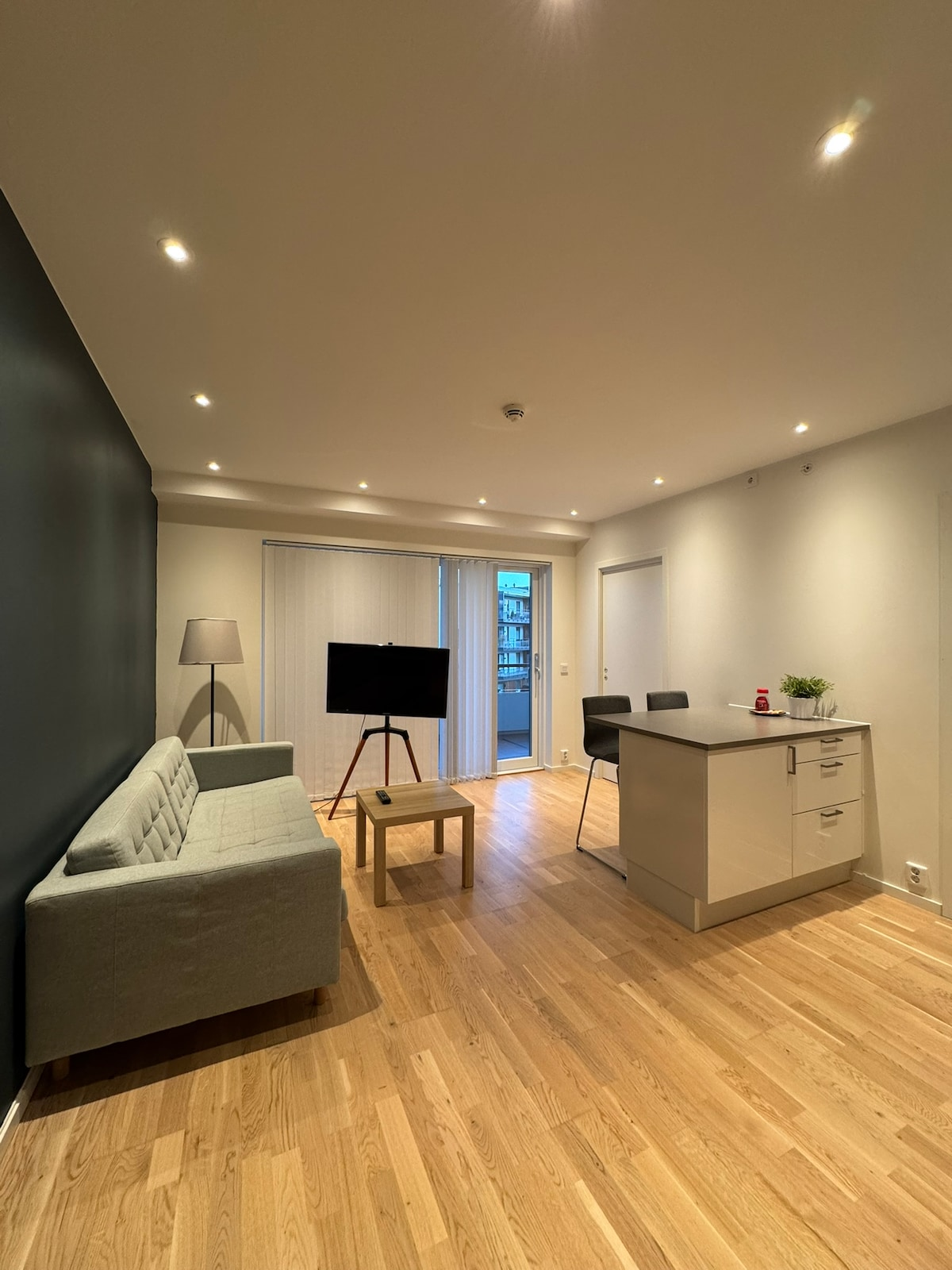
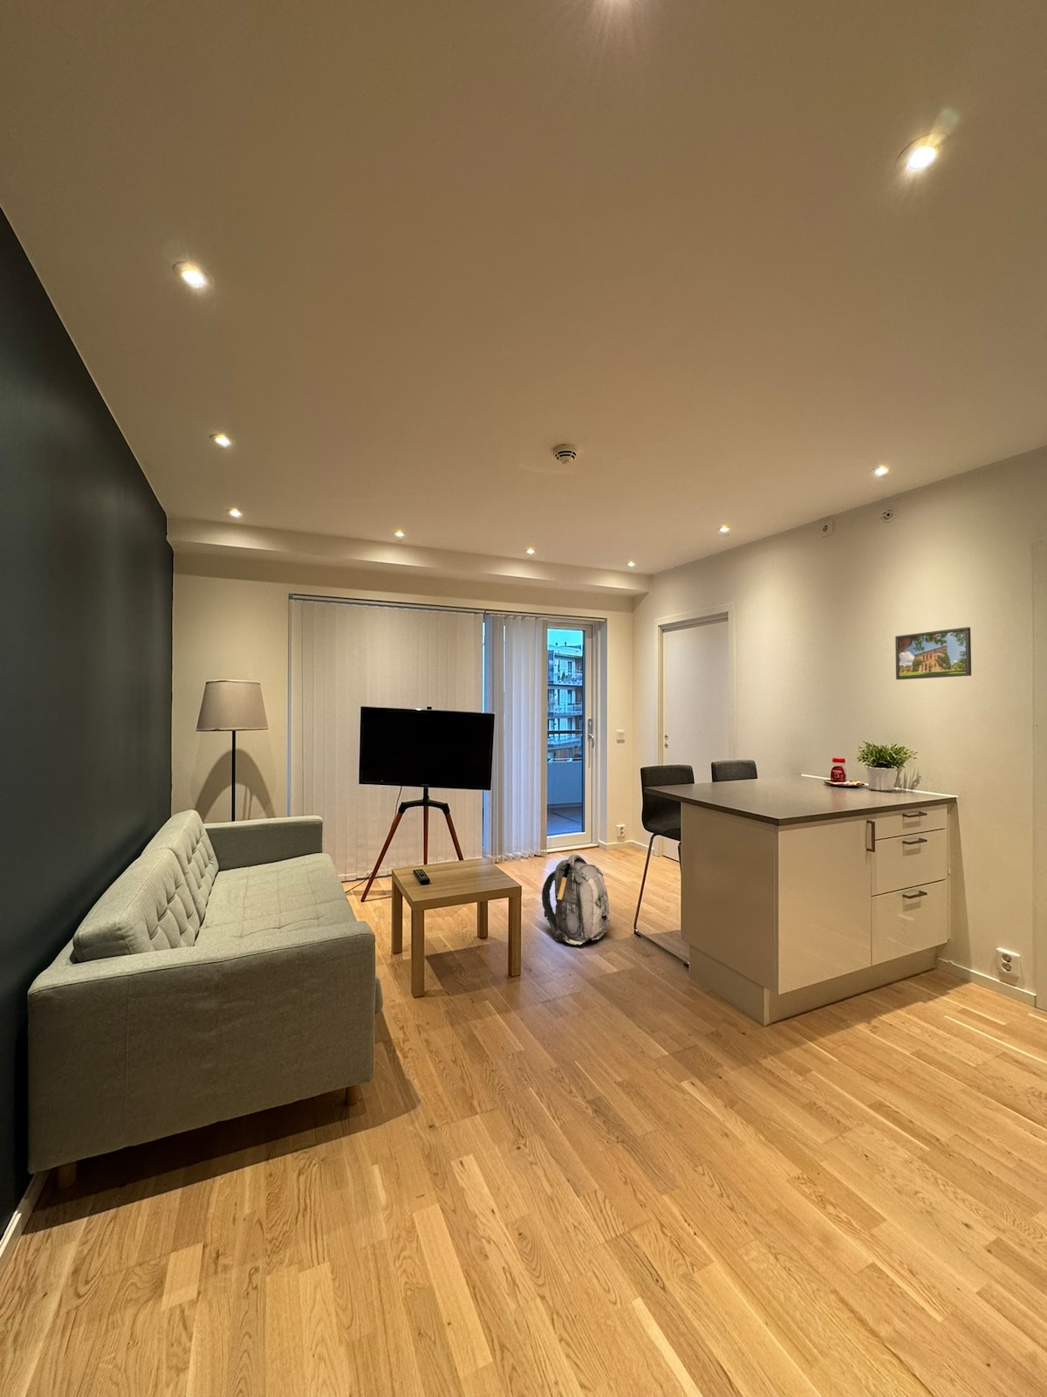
+ backpack [541,854,613,946]
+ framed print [894,626,972,680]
